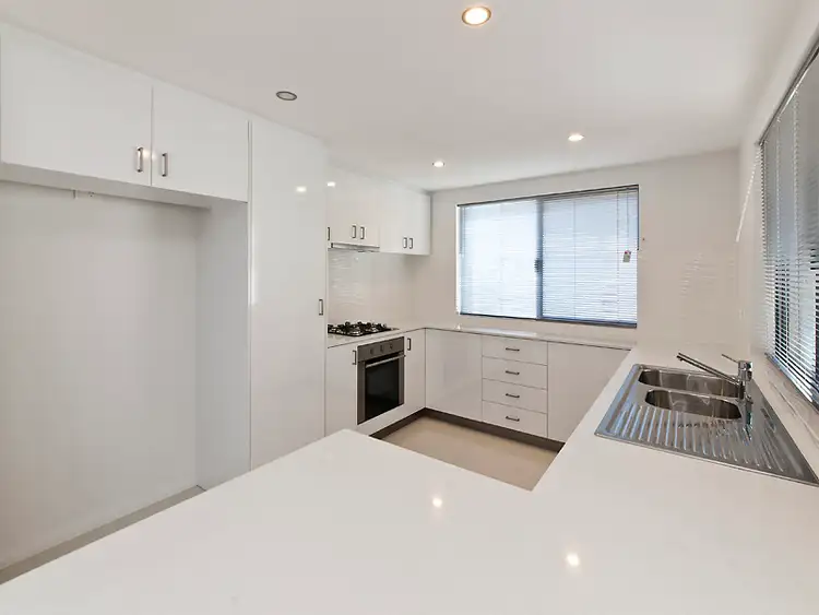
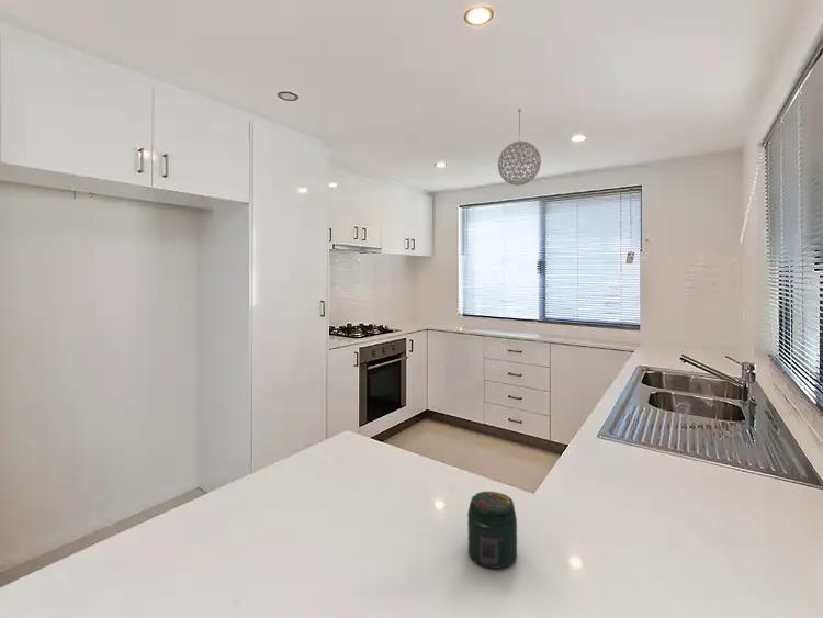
+ pendant light [497,109,542,187]
+ jar [466,491,518,570]
